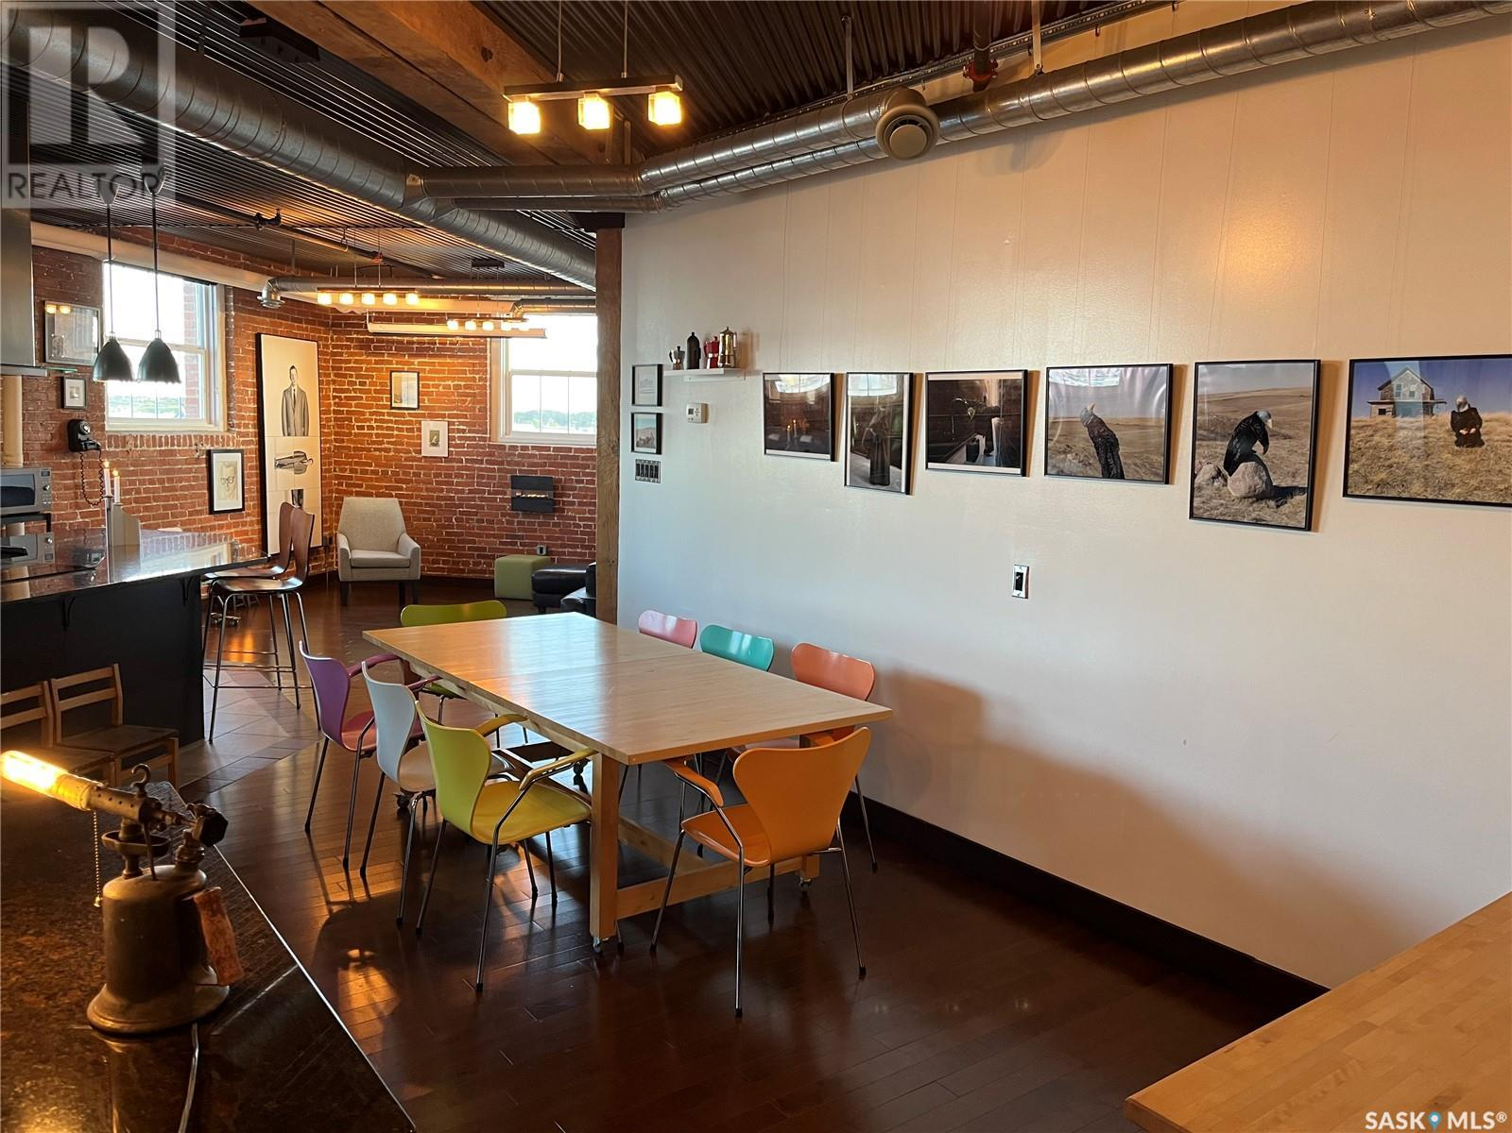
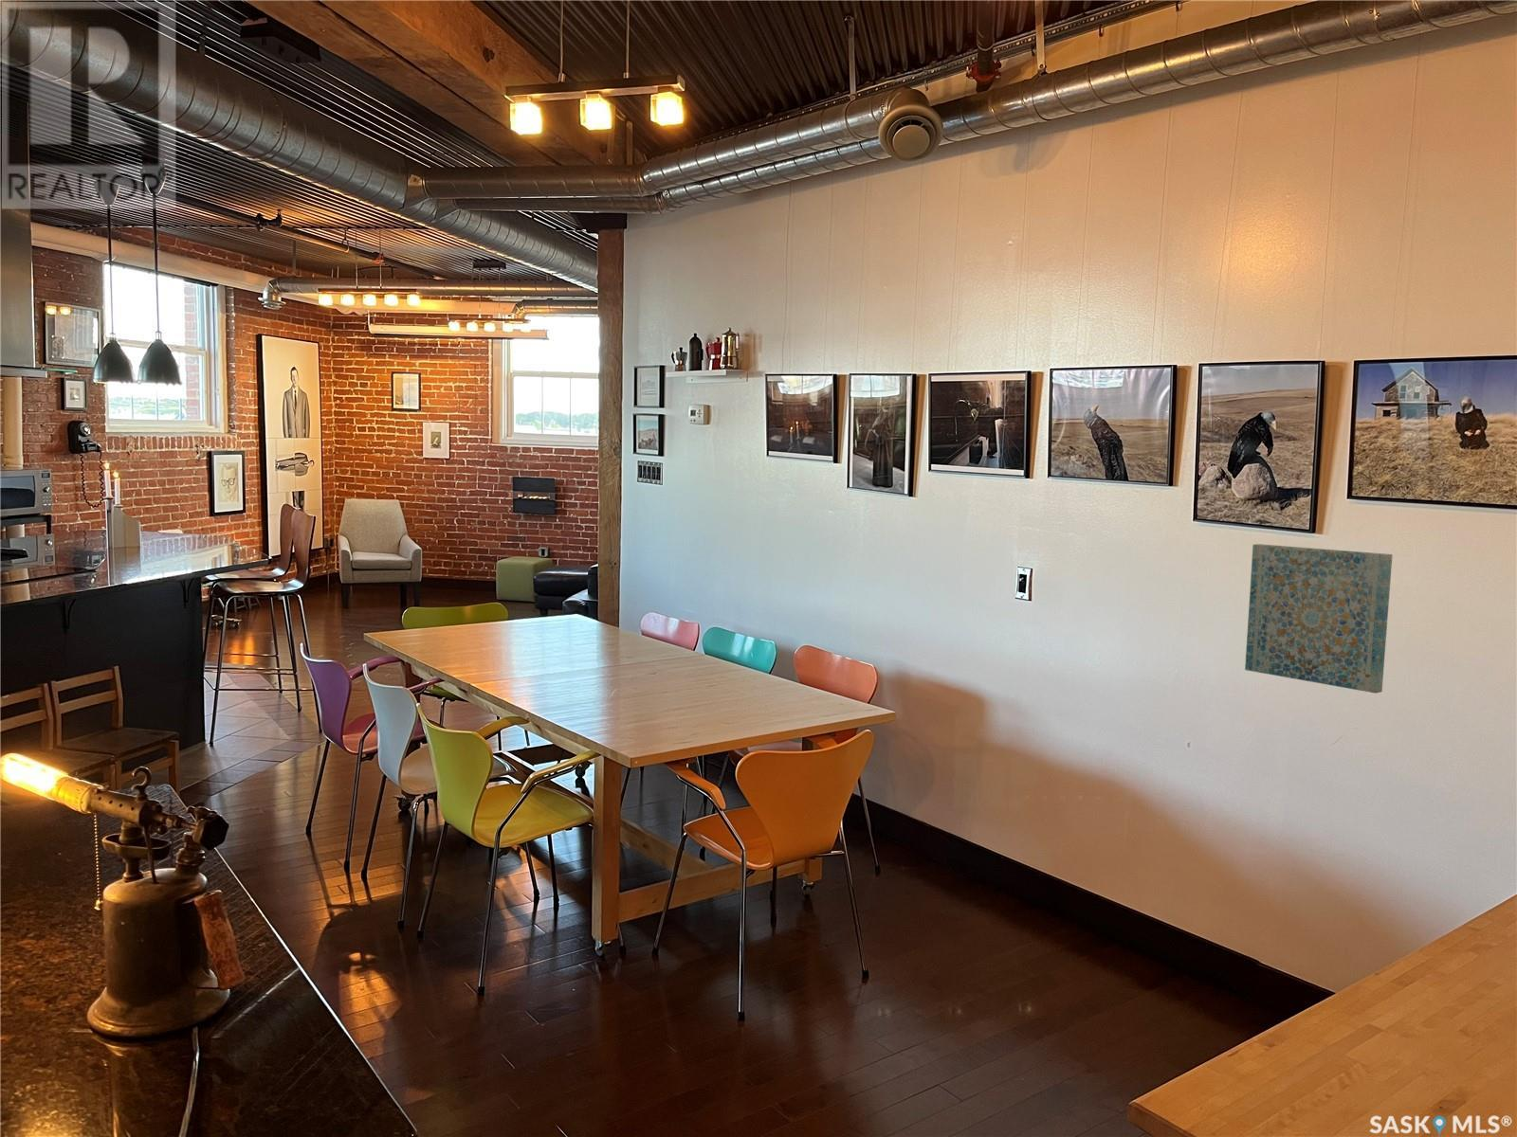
+ wall art [1243,543,1394,695]
